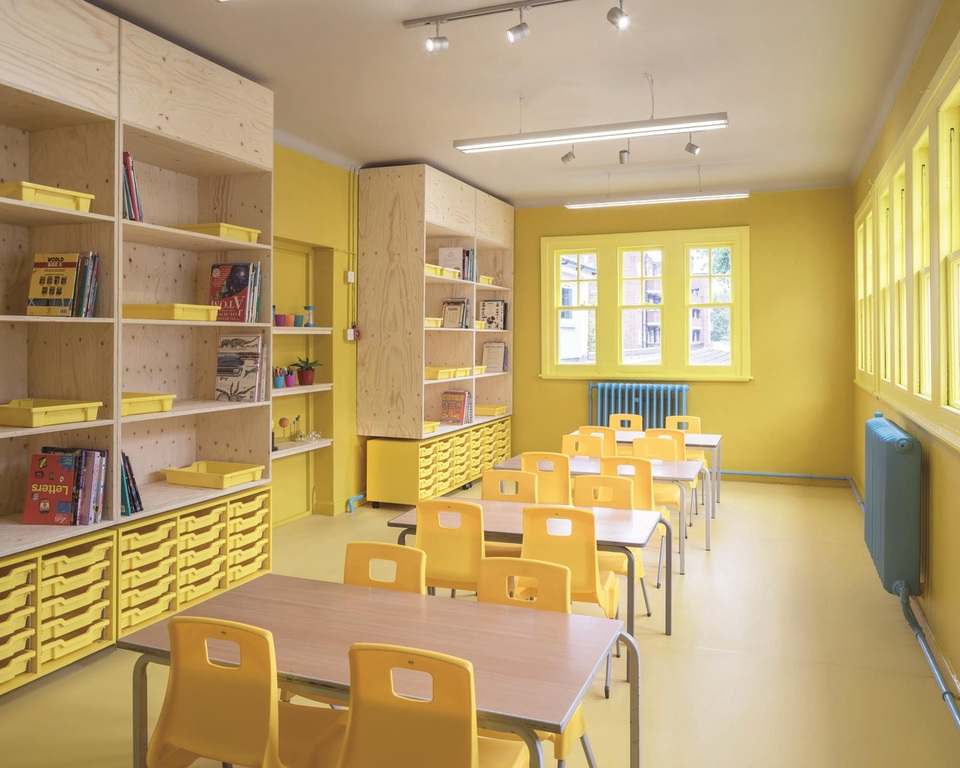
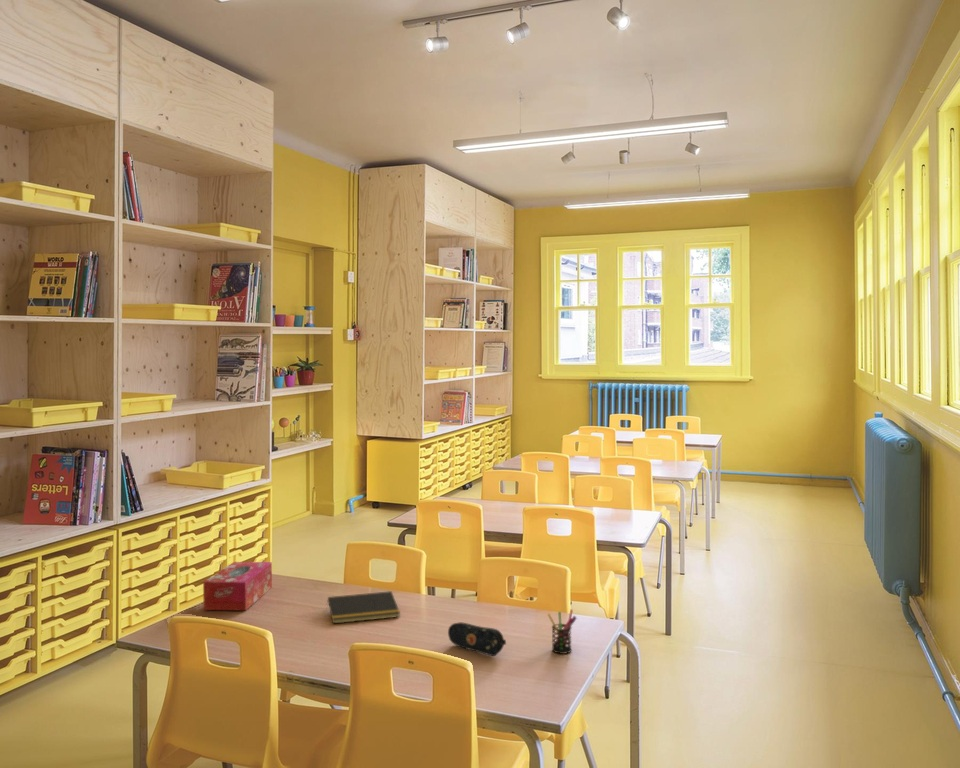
+ pen holder [546,608,578,655]
+ notepad [325,590,401,625]
+ pencil case [447,621,507,657]
+ tissue box [202,561,273,611]
